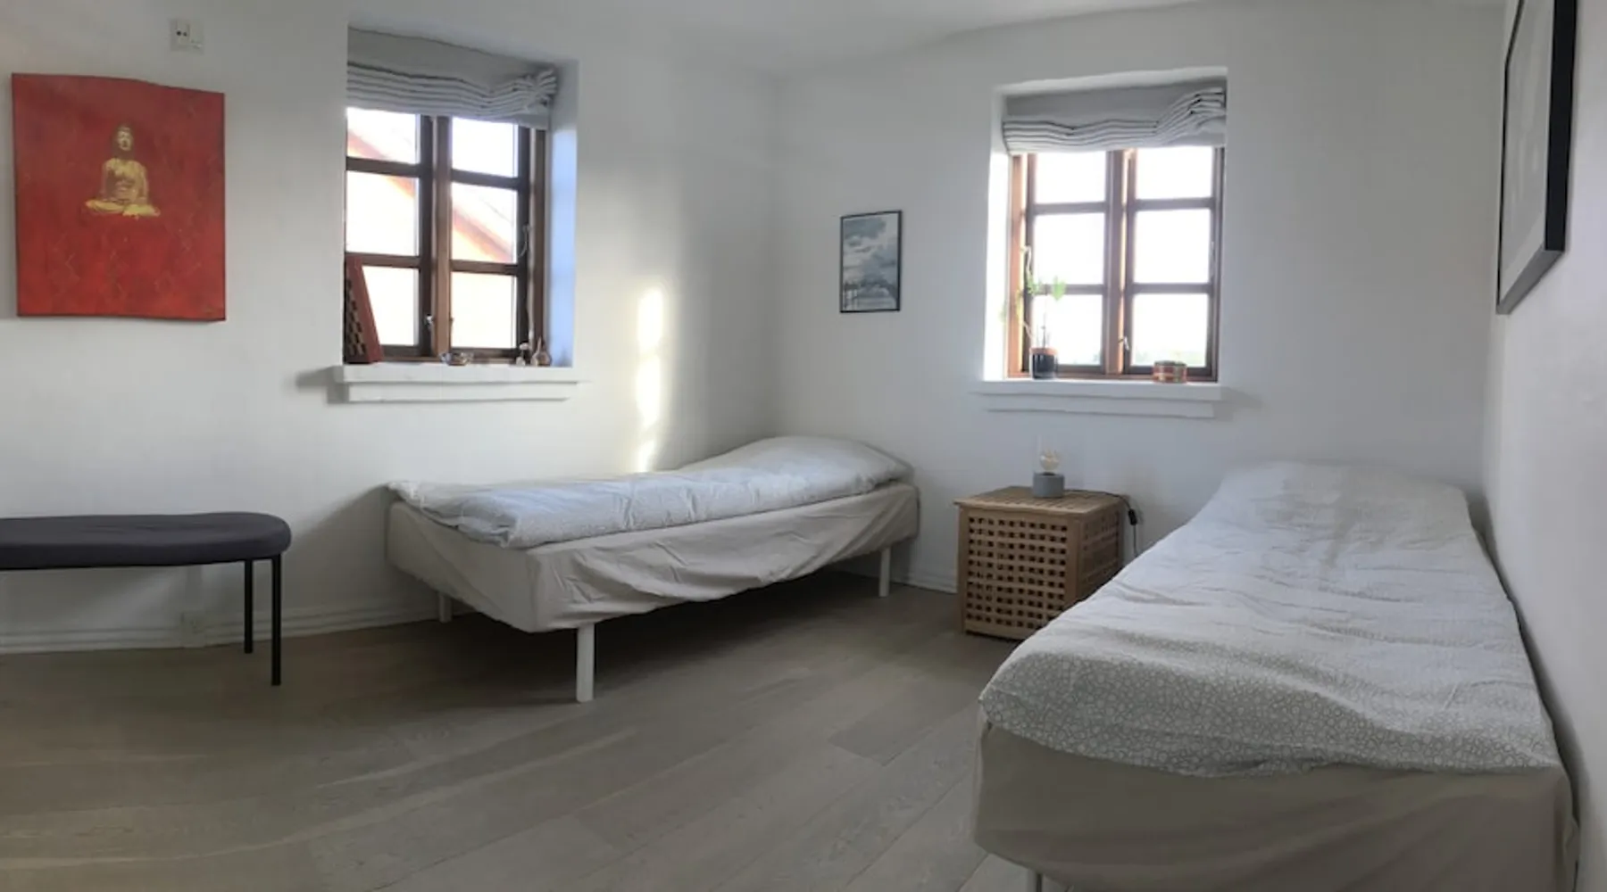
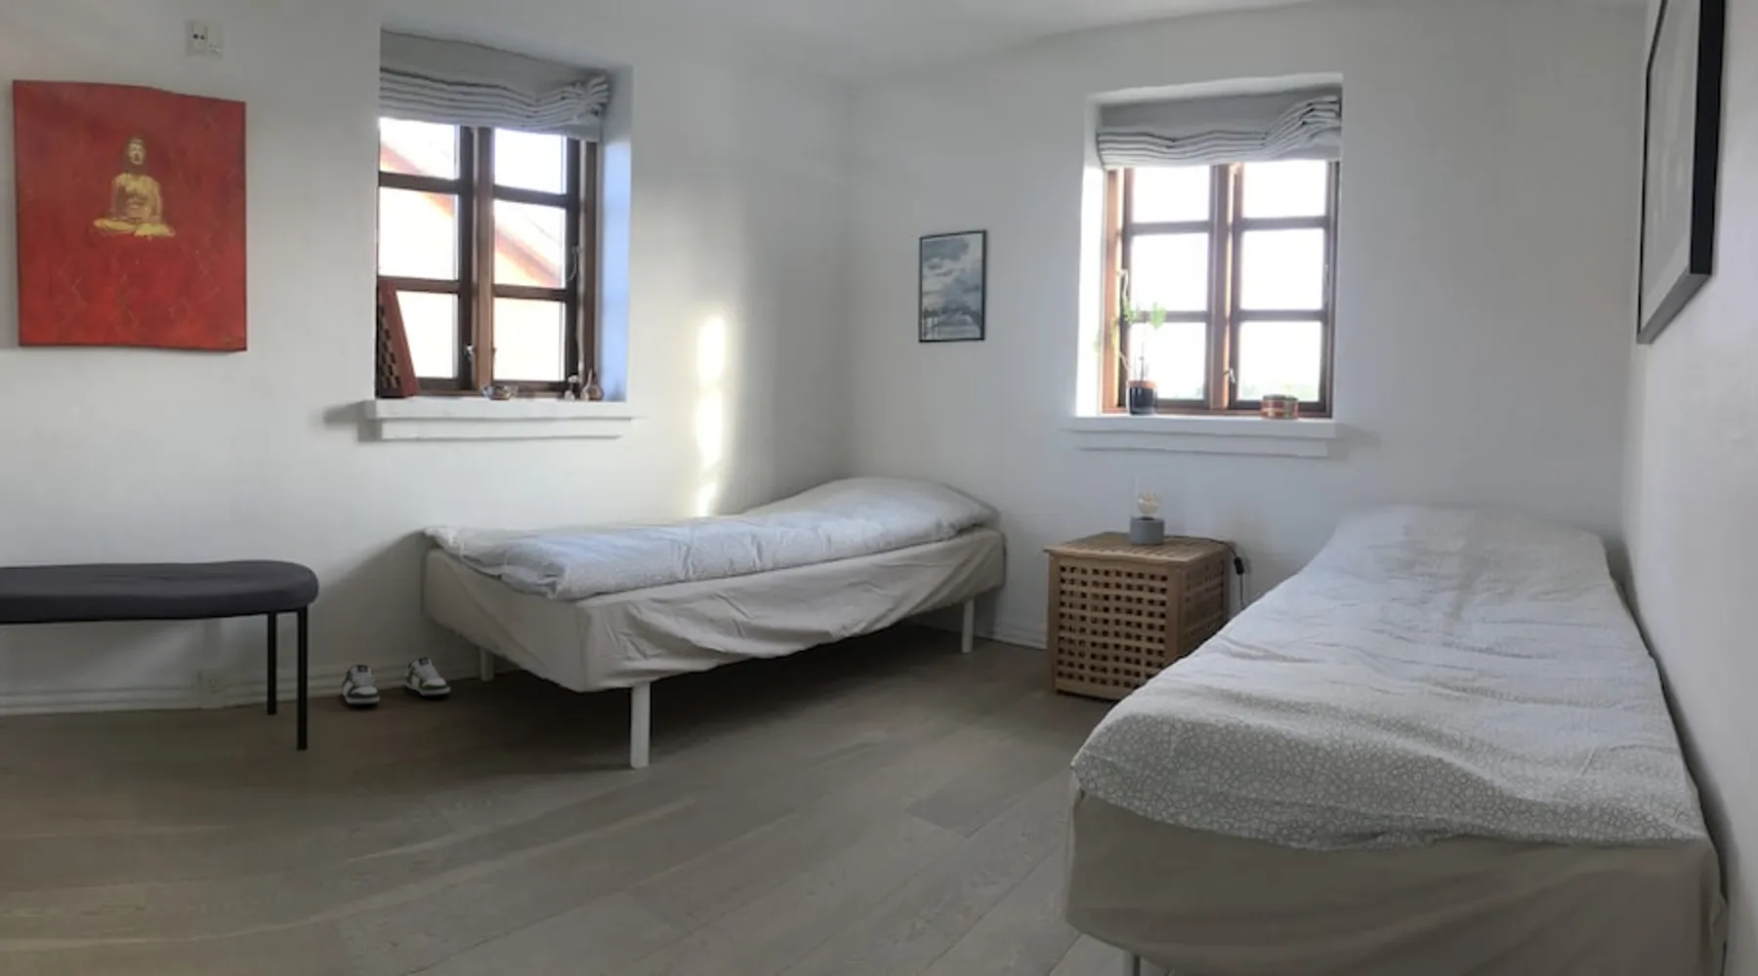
+ shoe [340,656,451,706]
